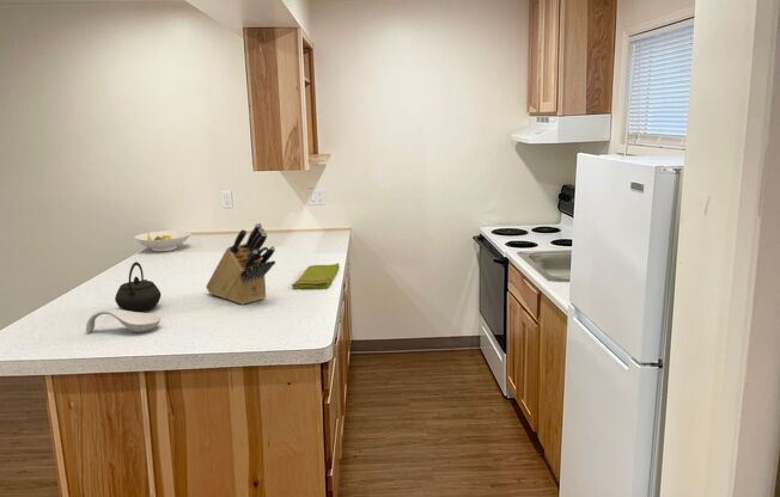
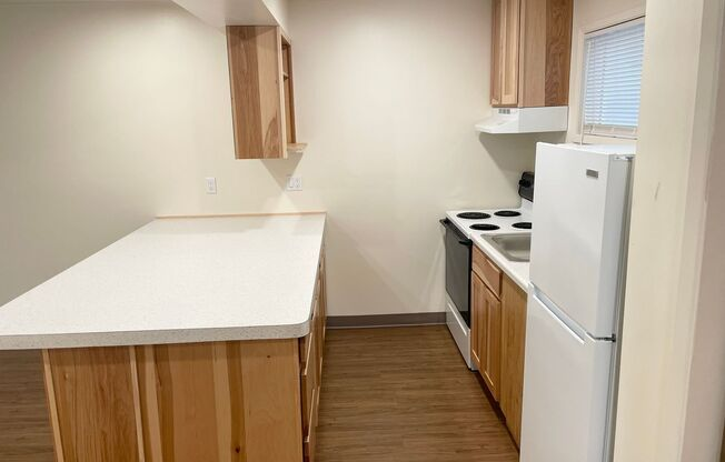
- bowl [134,229,193,252]
- dish towel [291,262,341,290]
- knife block [205,222,276,306]
- kettle [114,260,163,313]
- spoon rest [85,307,163,333]
